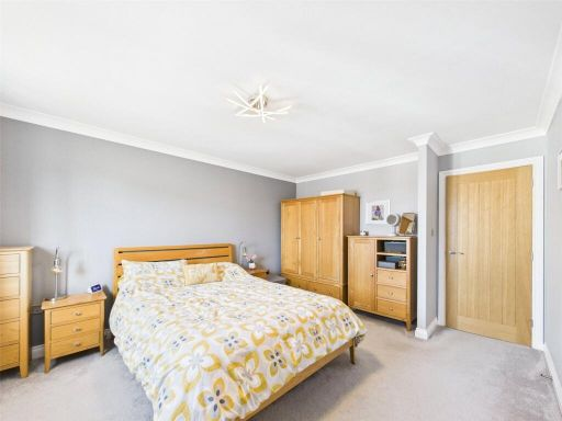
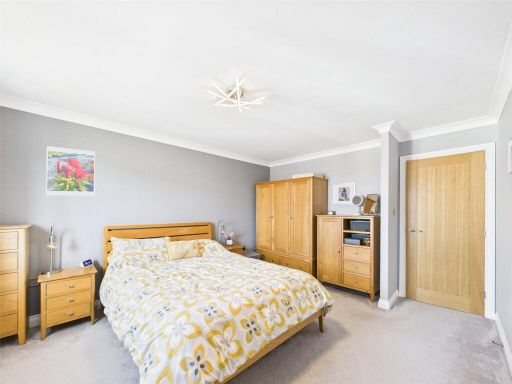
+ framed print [45,145,96,196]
